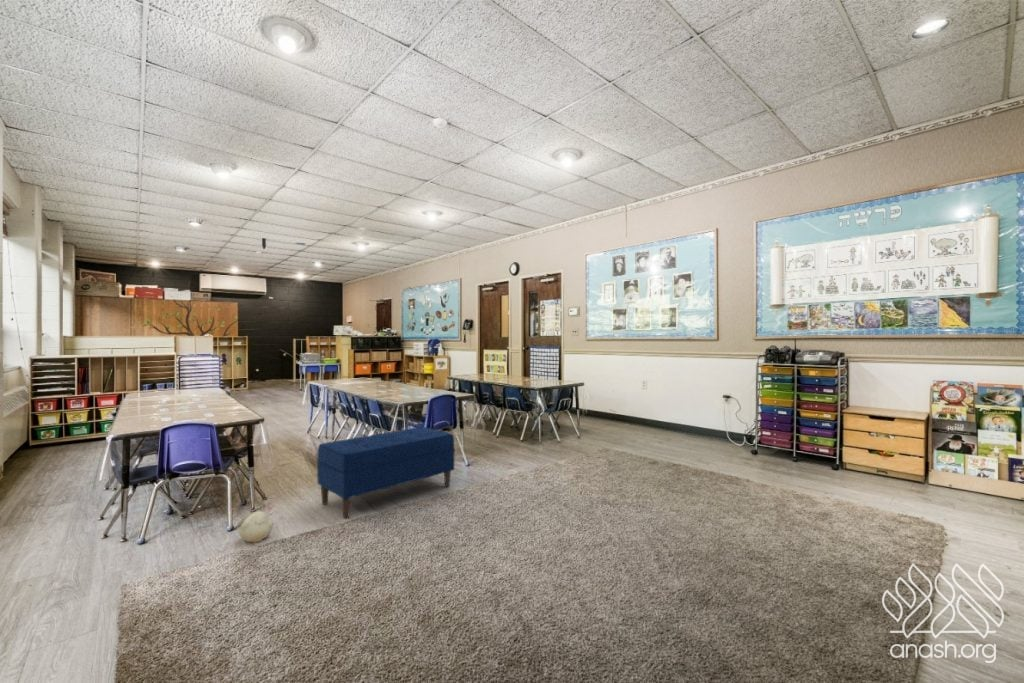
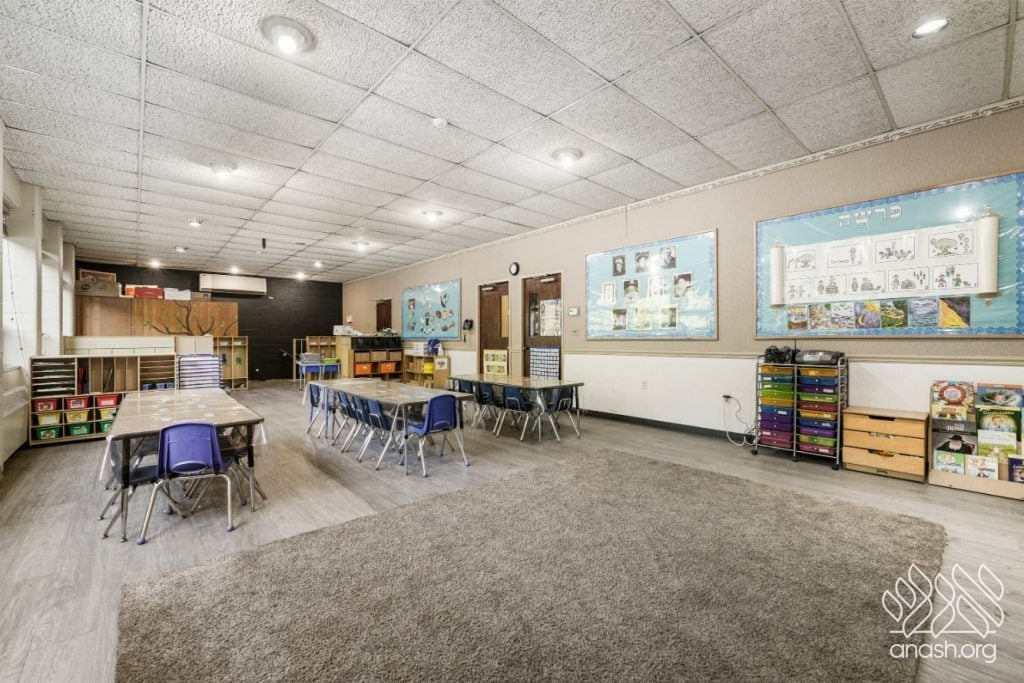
- plush toy [239,505,276,543]
- bench [316,426,455,519]
